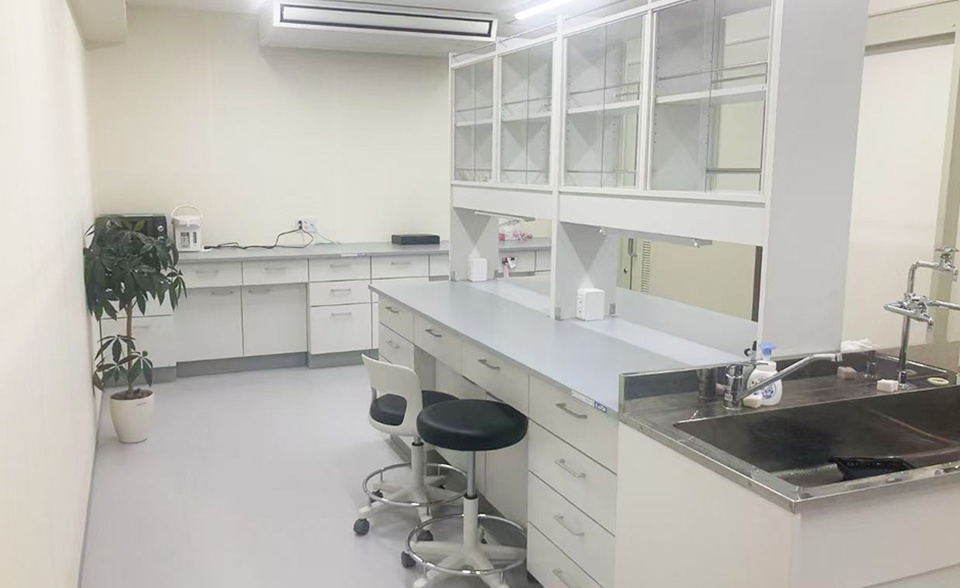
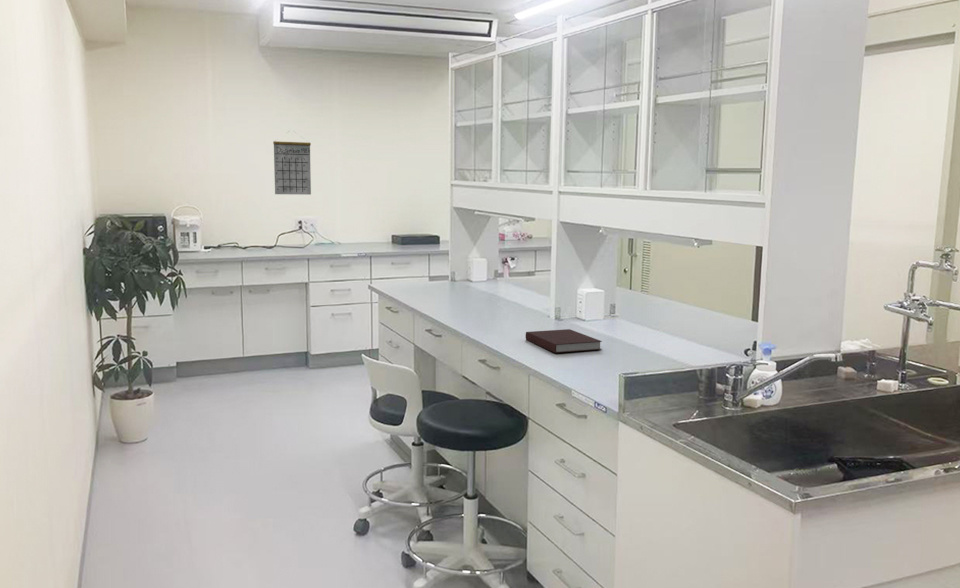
+ calendar [272,130,312,196]
+ notebook [525,328,603,354]
